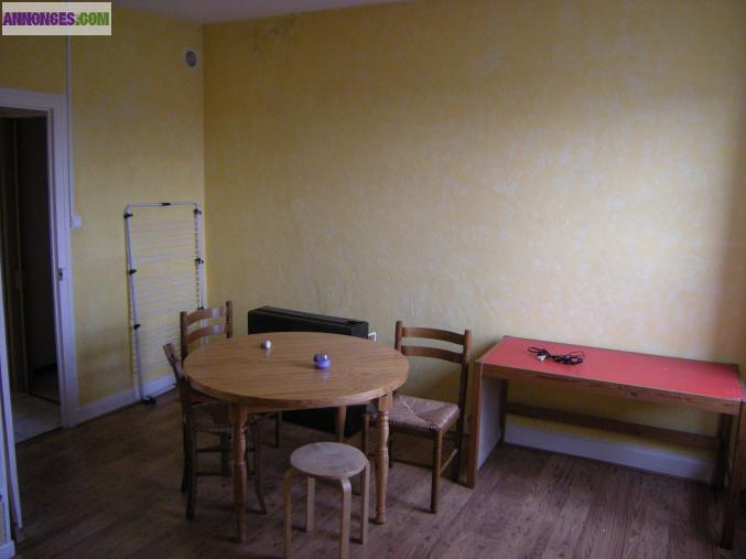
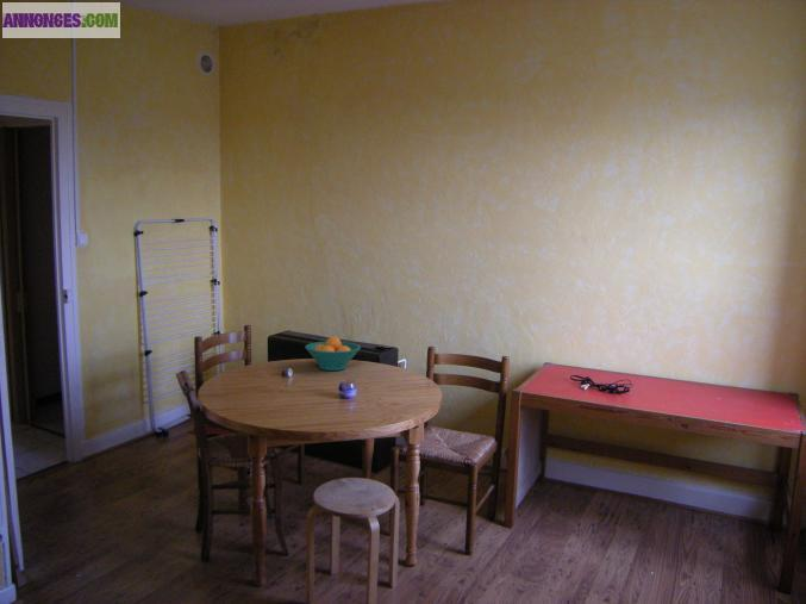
+ fruit bowl [304,335,362,372]
